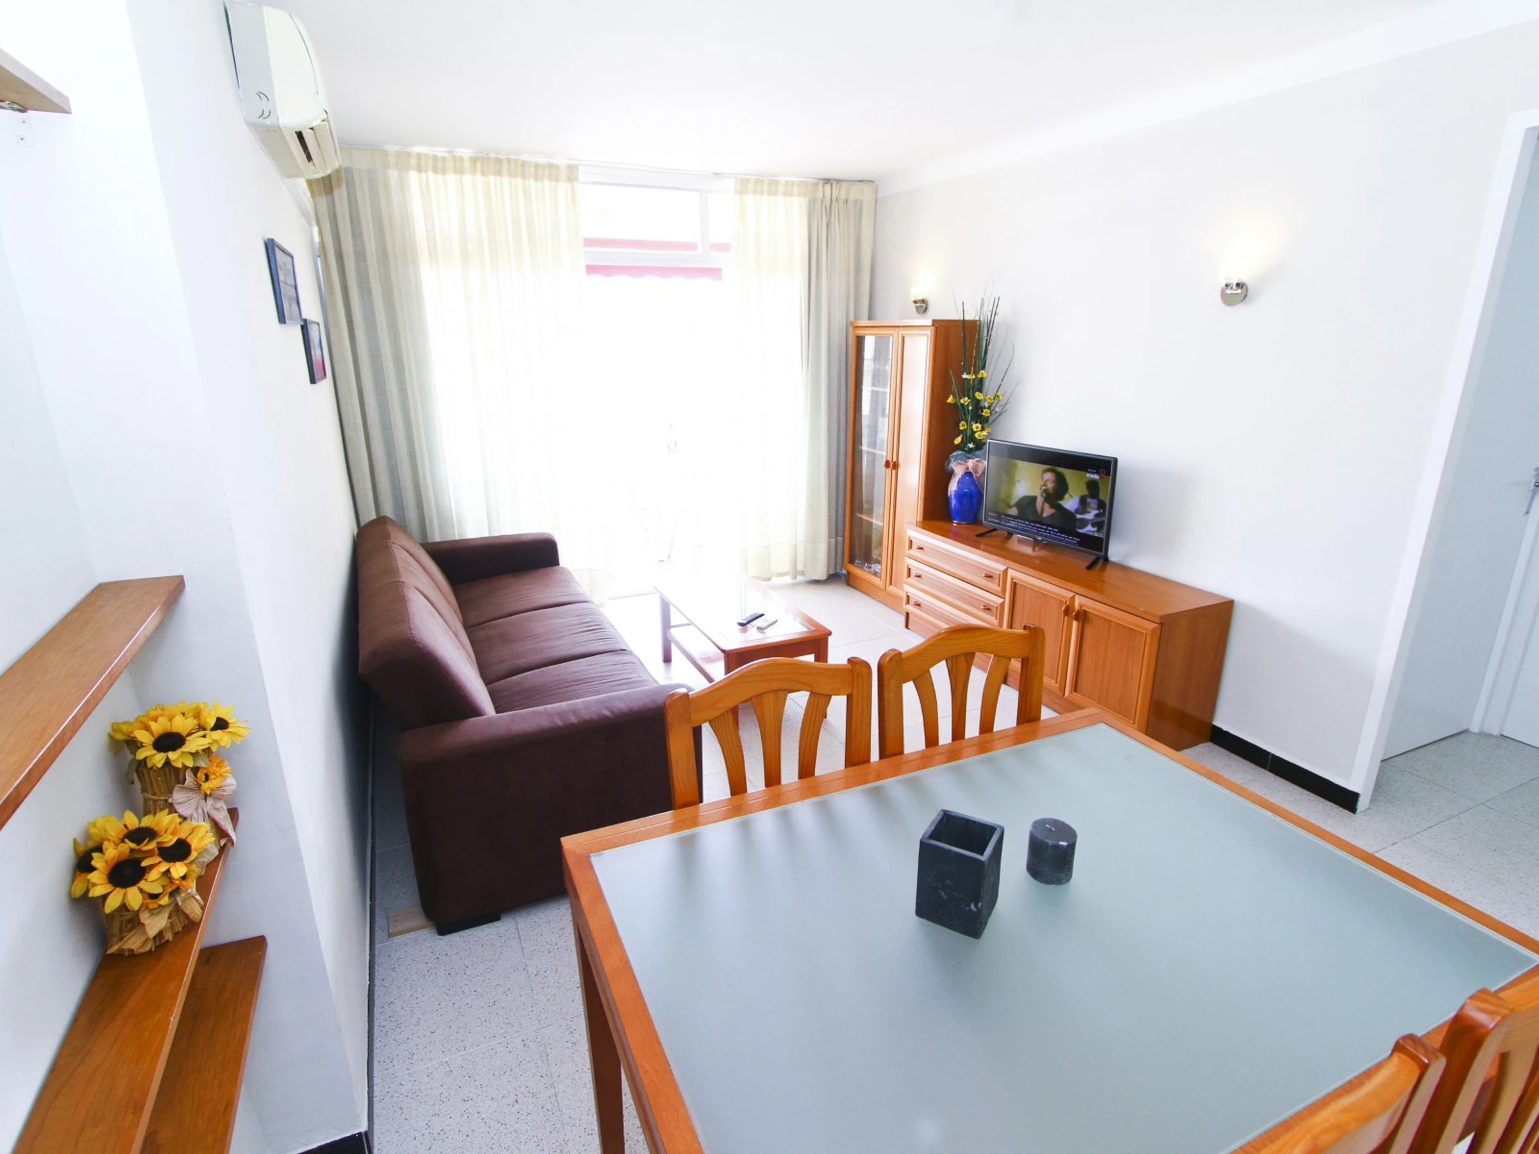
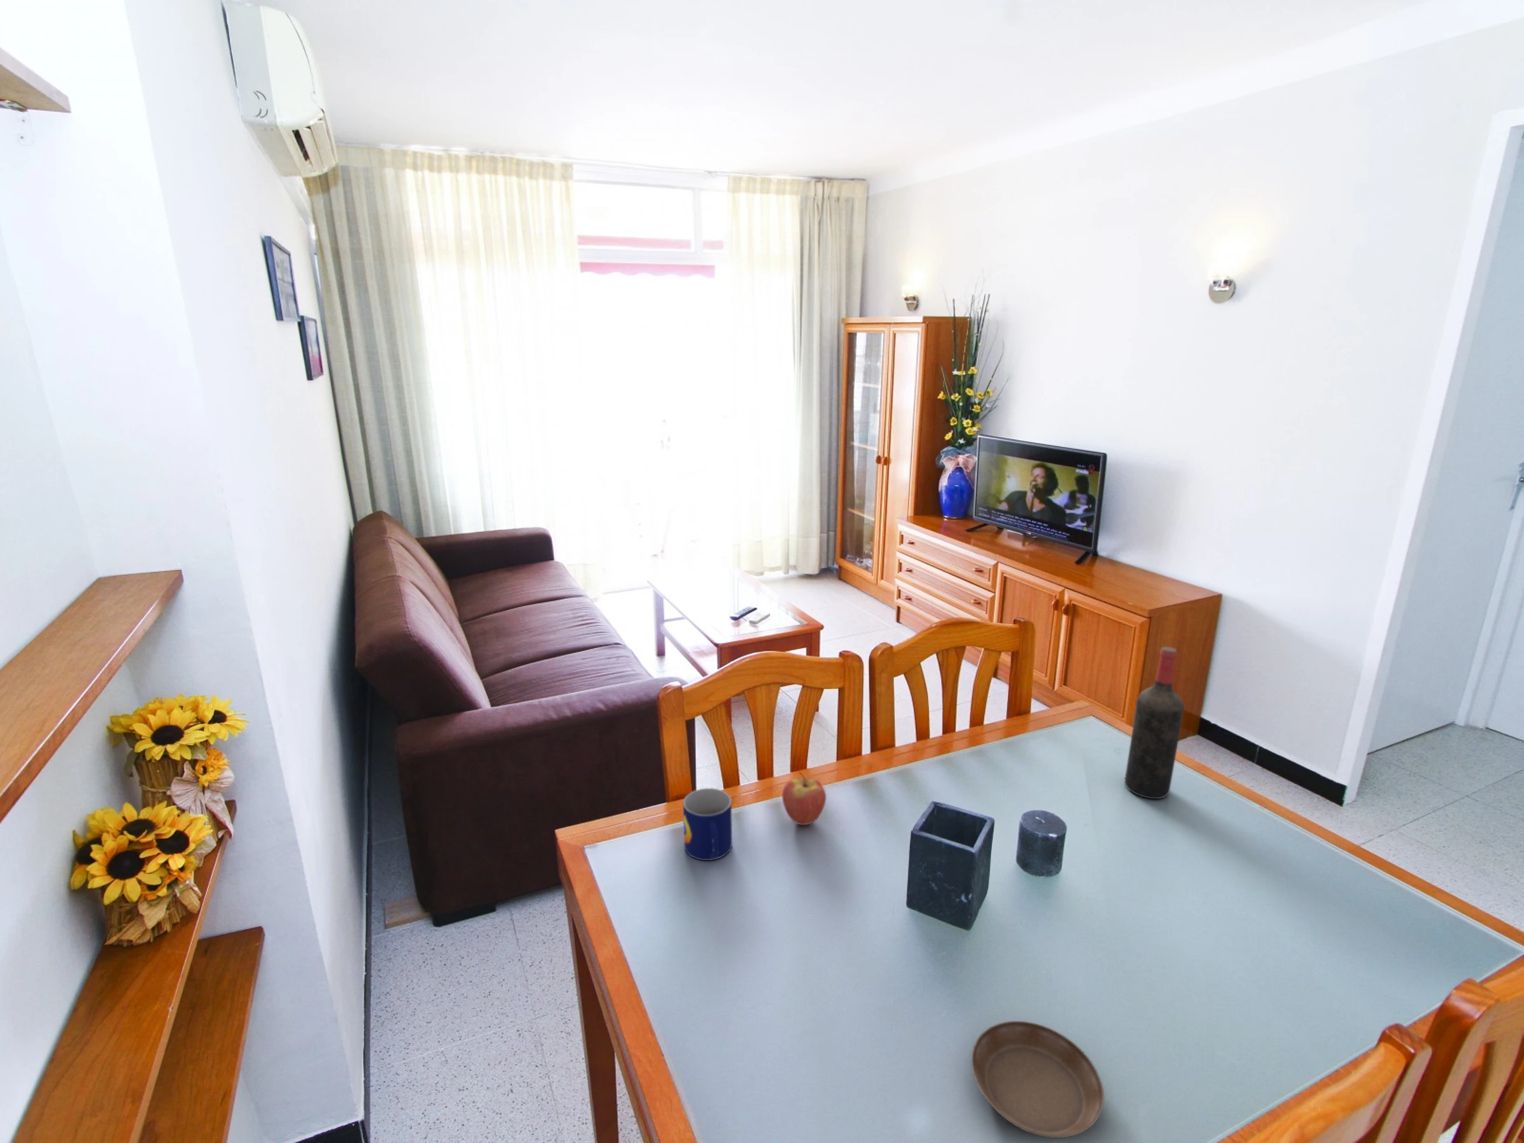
+ saucer [971,1021,1105,1138]
+ mug [683,788,733,861]
+ fruit [781,771,827,826]
+ wine bottle [1124,646,1184,800]
